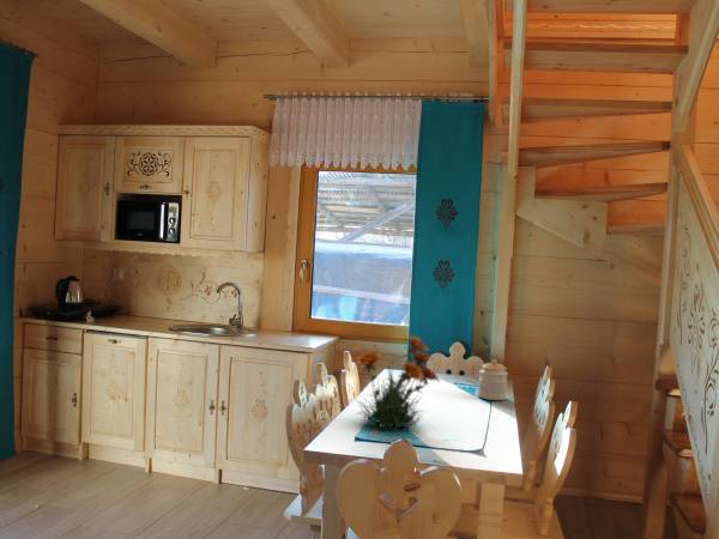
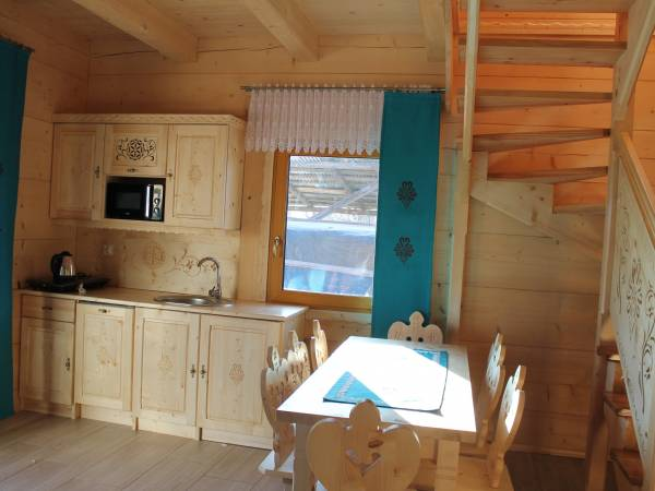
- jar [477,358,509,401]
- flower plant [352,334,441,431]
